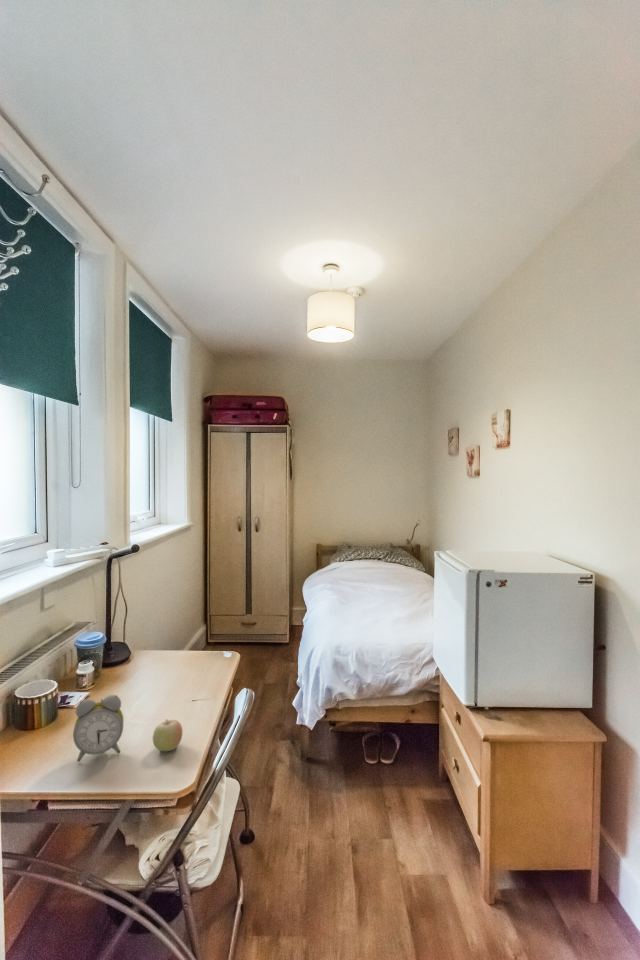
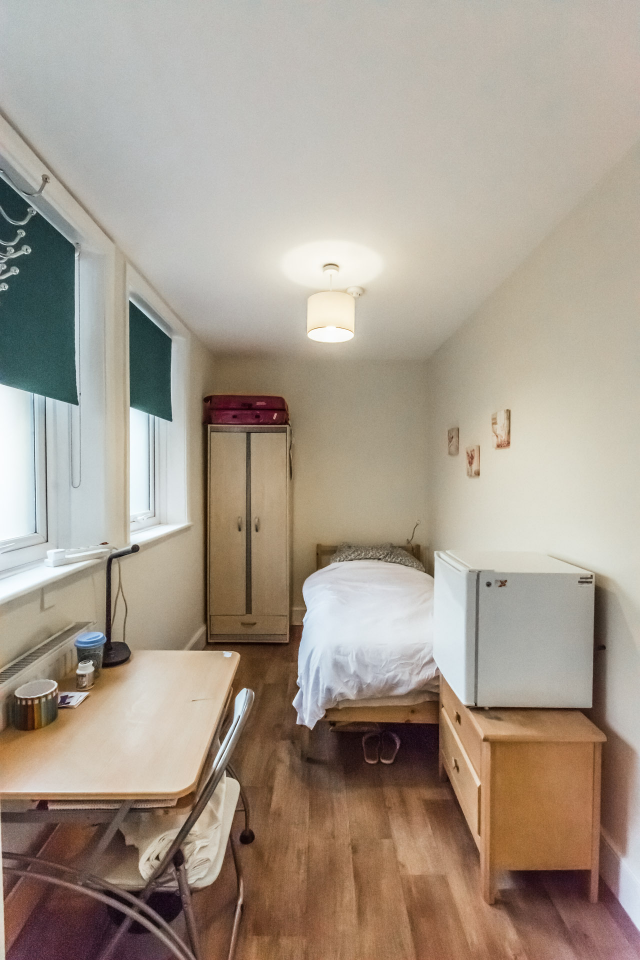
- fruit [152,718,183,752]
- alarm clock [72,694,125,763]
